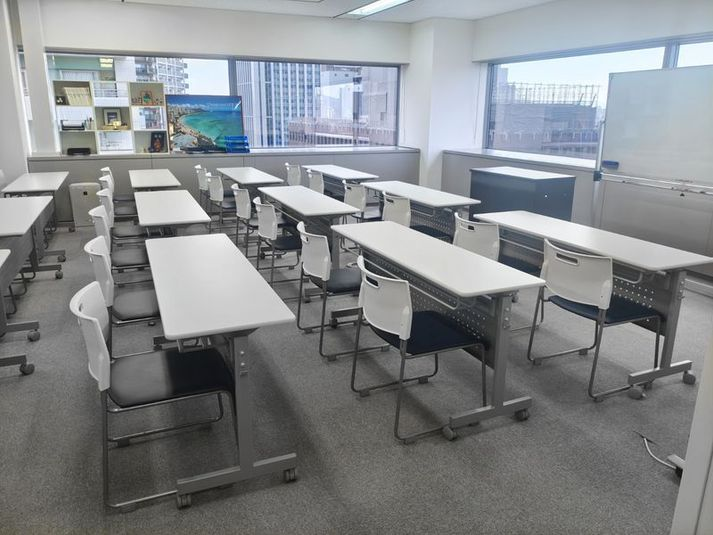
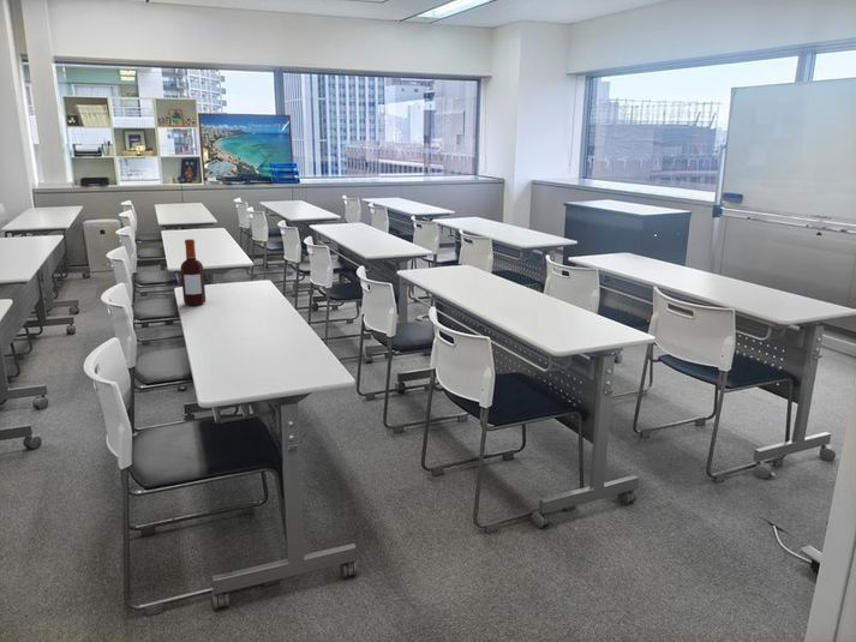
+ bottle [180,238,206,306]
